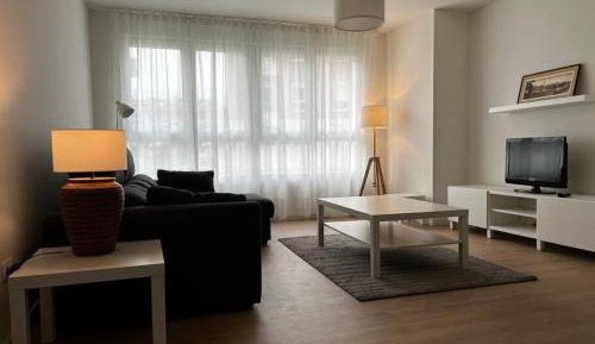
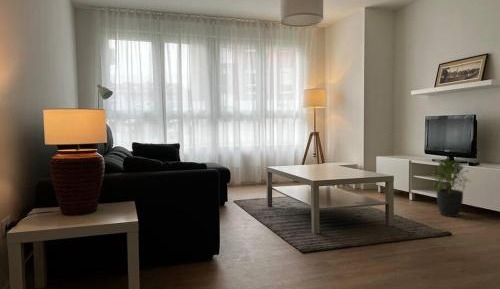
+ potted plant [428,157,471,218]
